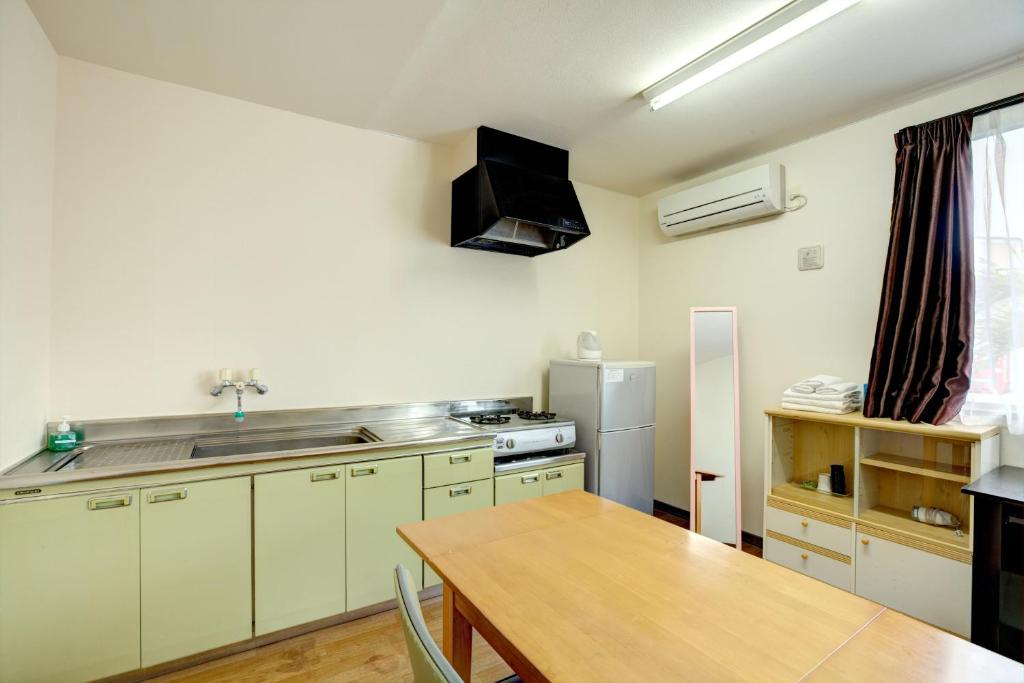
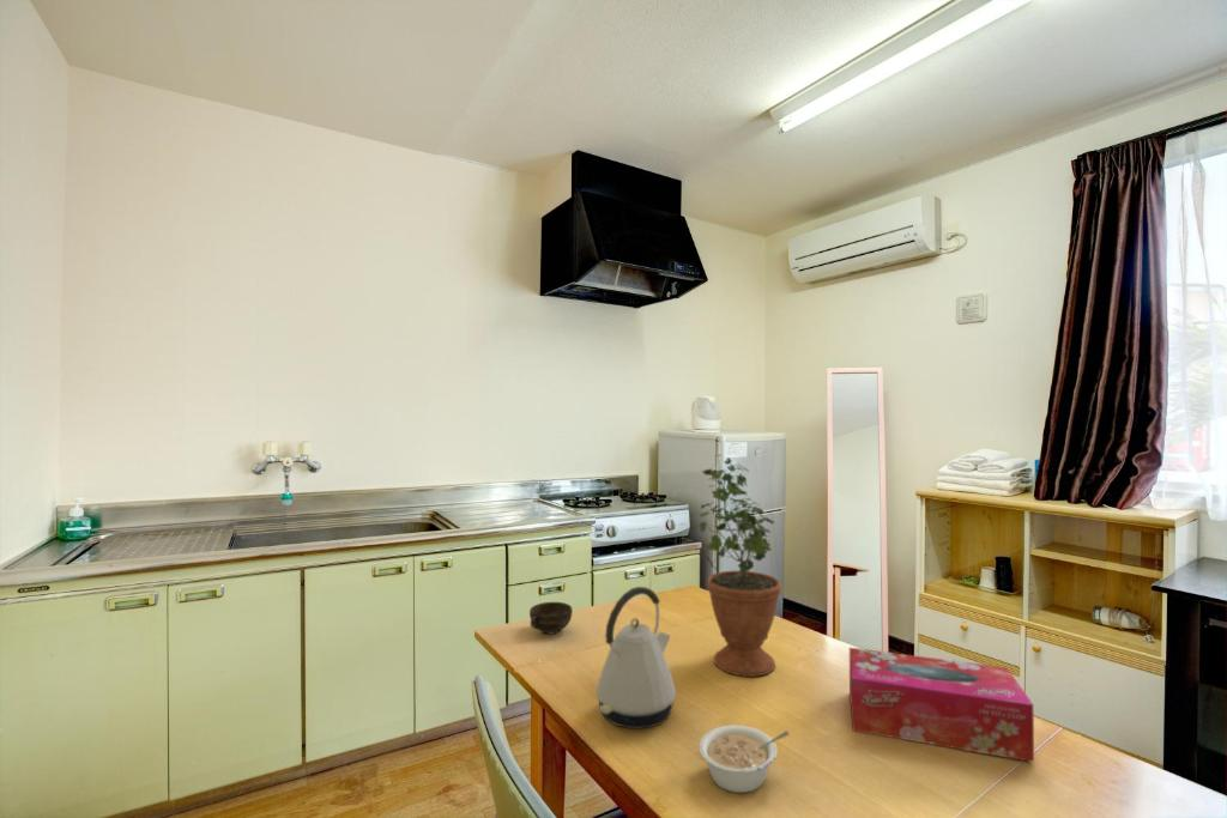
+ legume [699,725,791,794]
+ tissue box [848,647,1035,763]
+ kettle [596,586,677,729]
+ potted plant [697,453,782,678]
+ cup [528,601,574,636]
